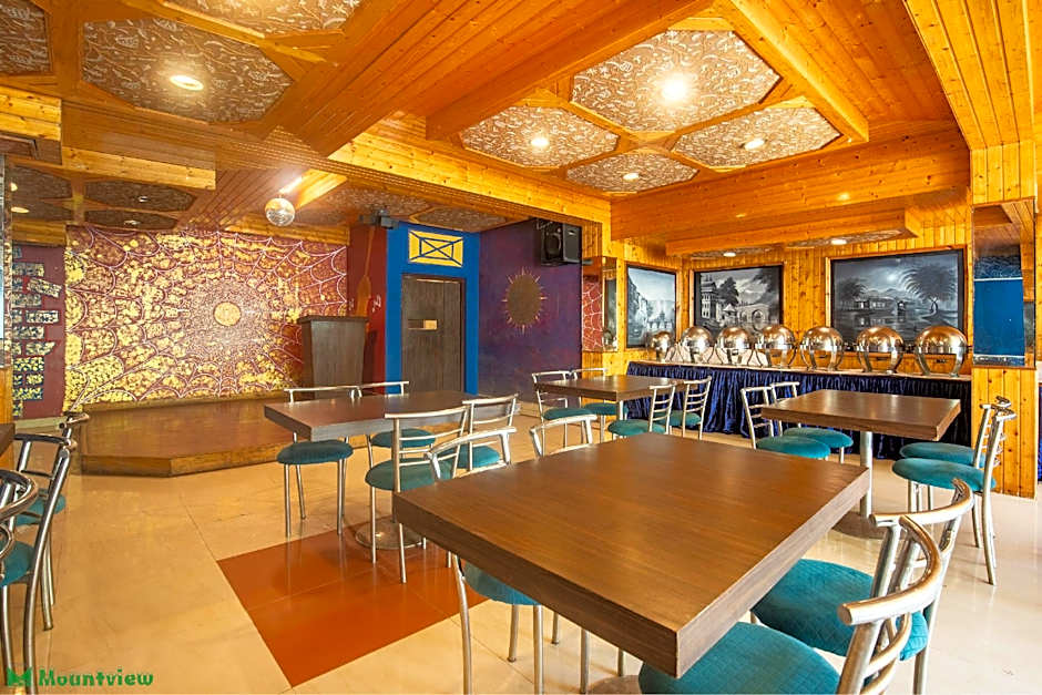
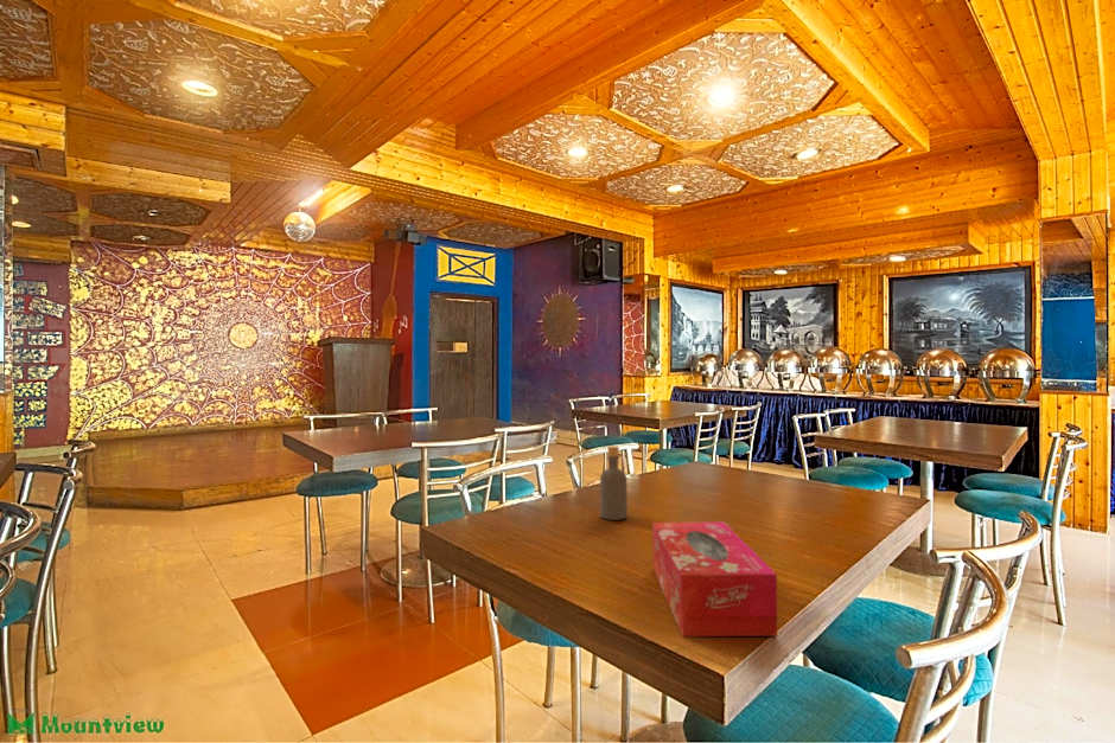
+ tissue box [651,521,778,638]
+ bottle [599,444,629,521]
